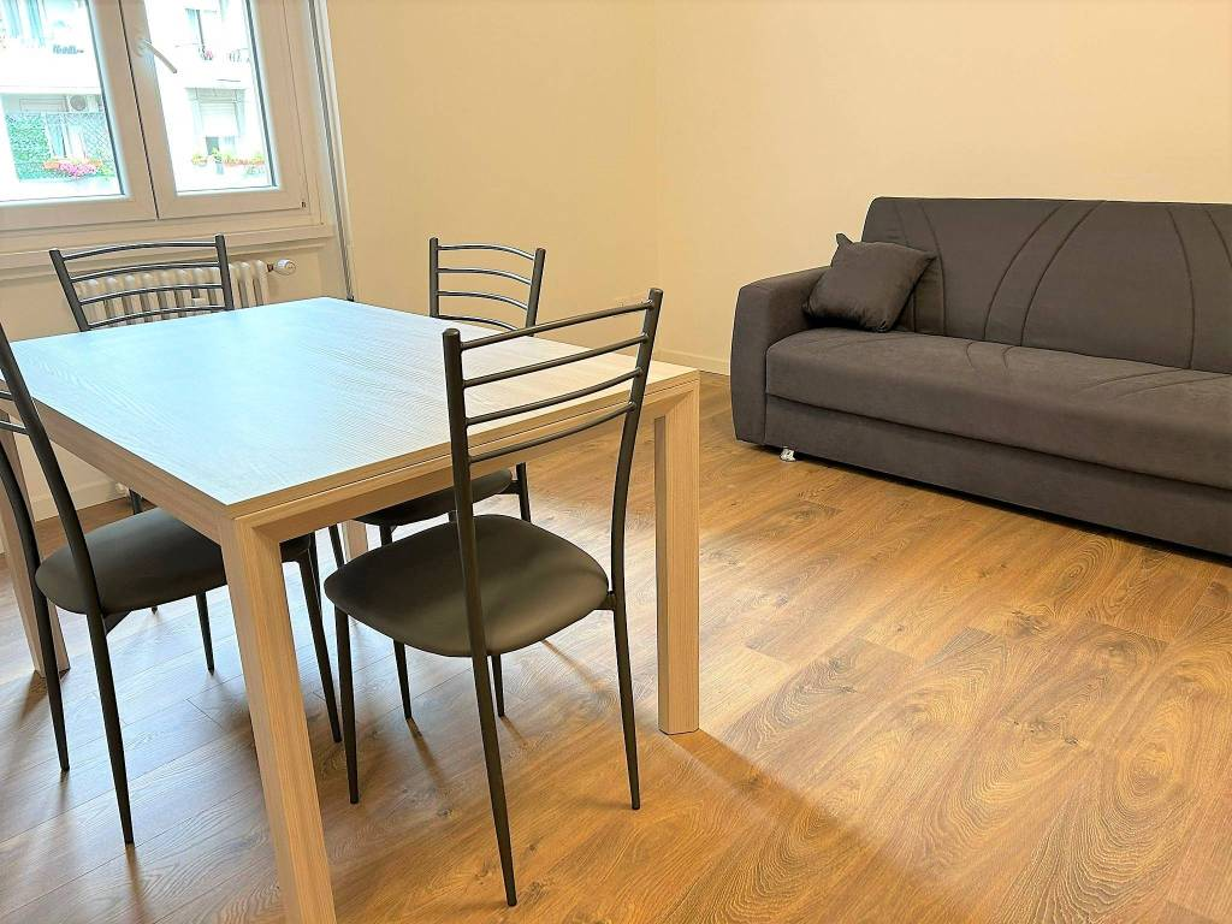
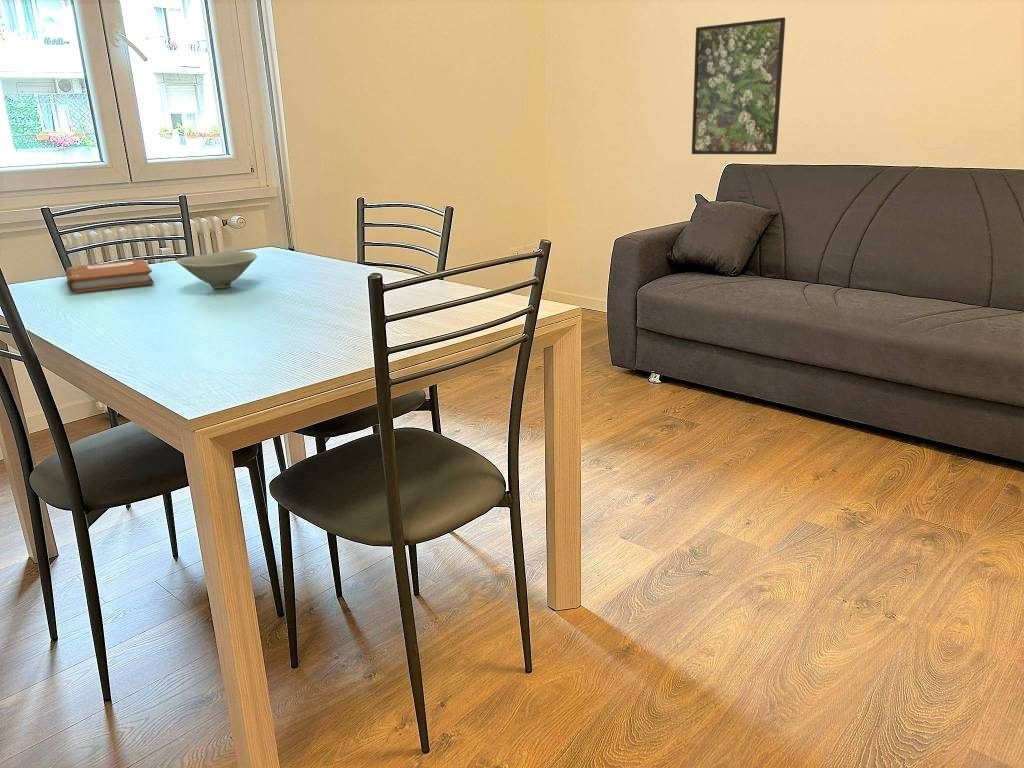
+ bowl [176,250,258,289]
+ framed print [691,16,786,155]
+ notebook [65,258,155,293]
